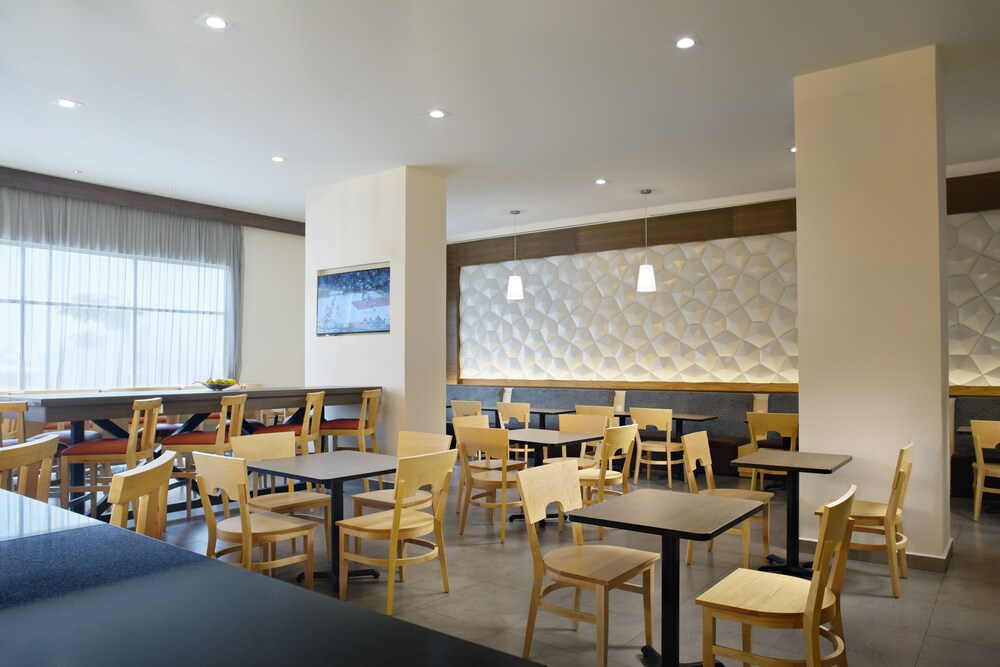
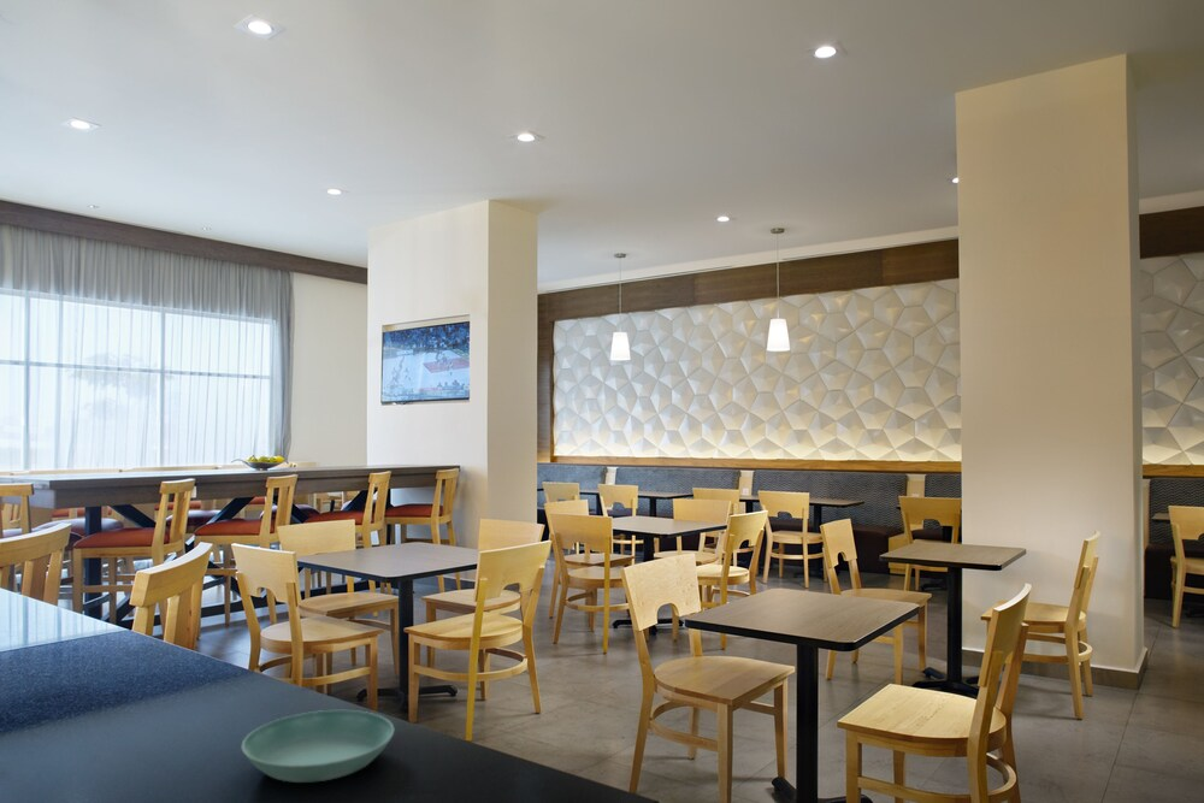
+ saucer [241,709,395,784]
